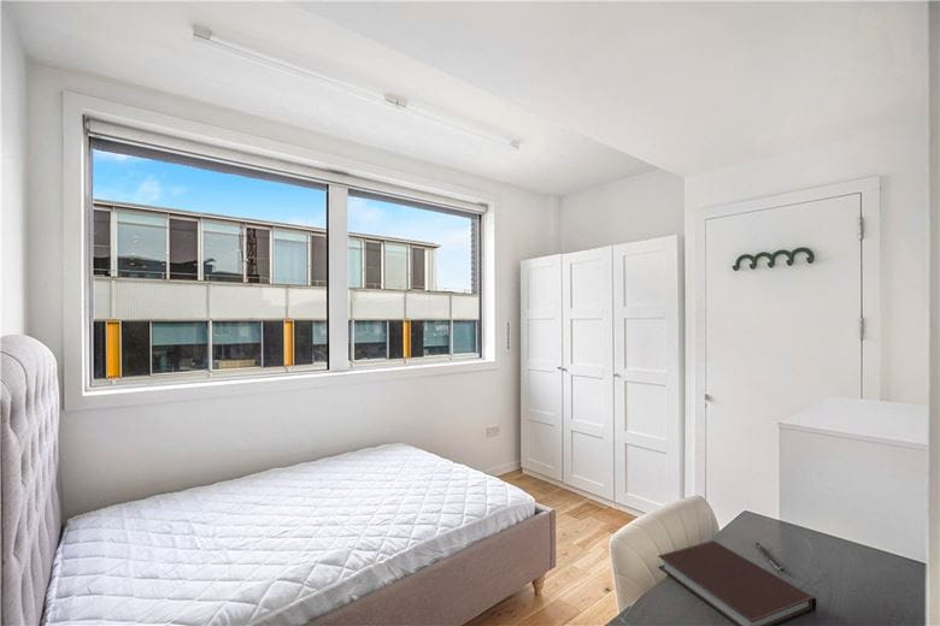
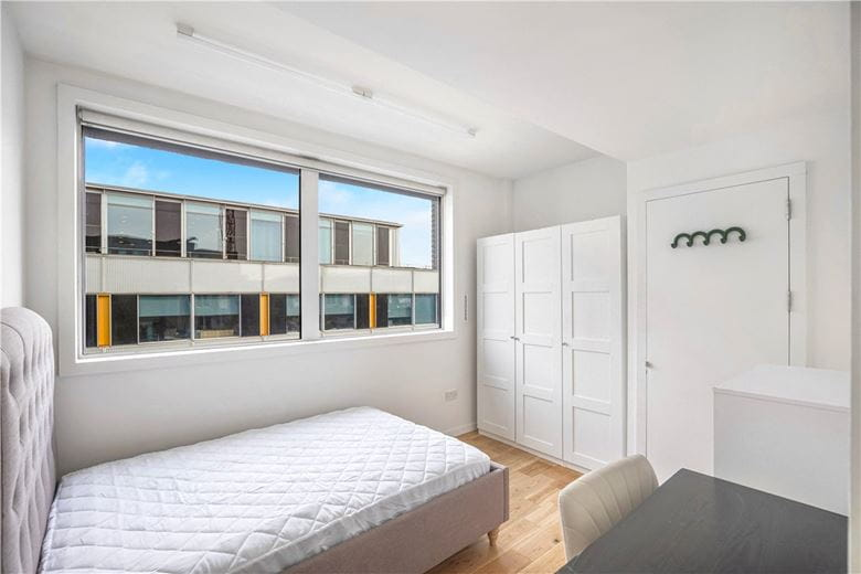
- notebook [657,539,817,626]
- pen [754,541,786,573]
